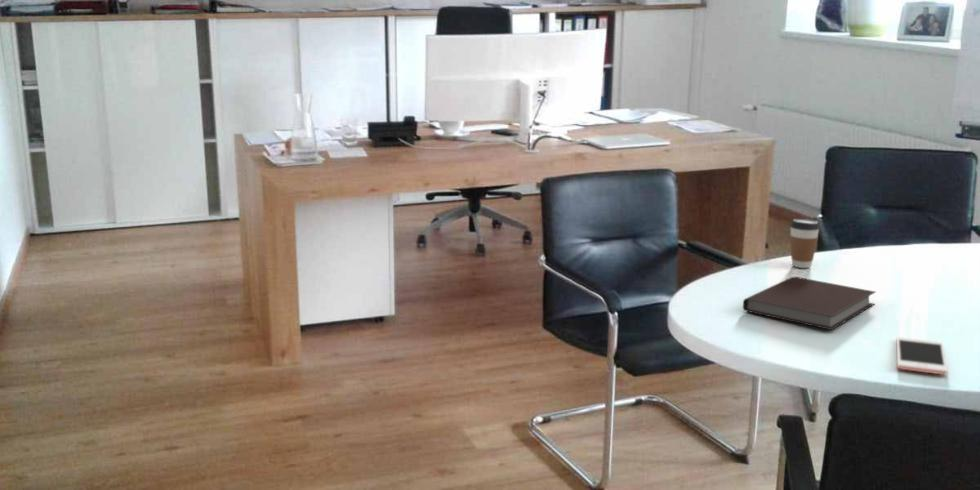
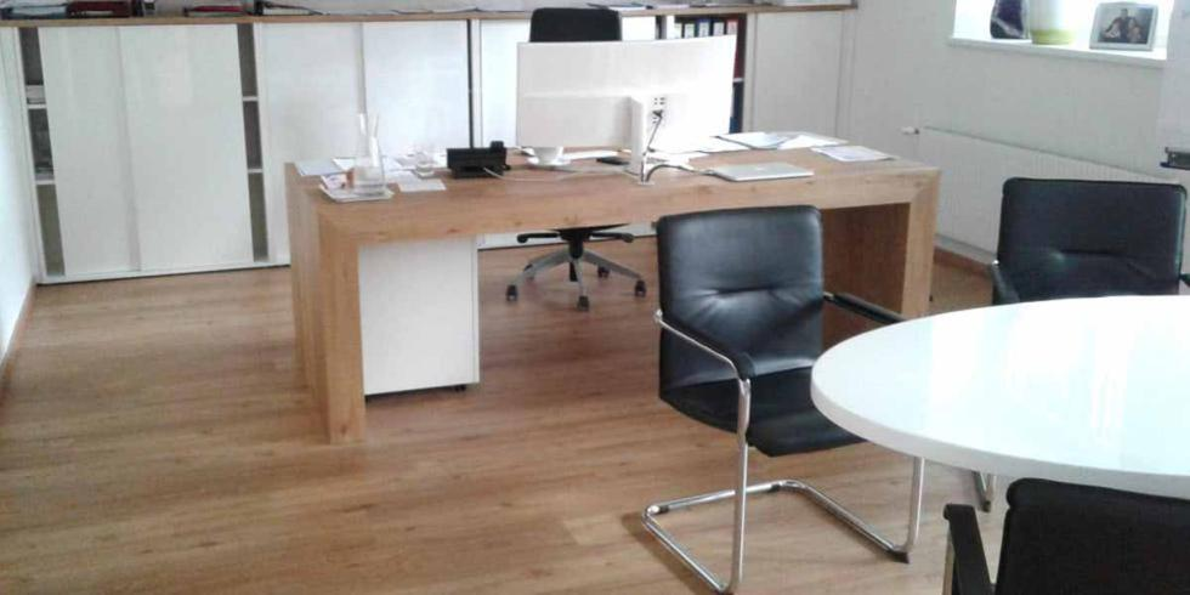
- coffee cup [789,218,821,269]
- cell phone [896,336,948,376]
- notebook [742,276,876,331]
